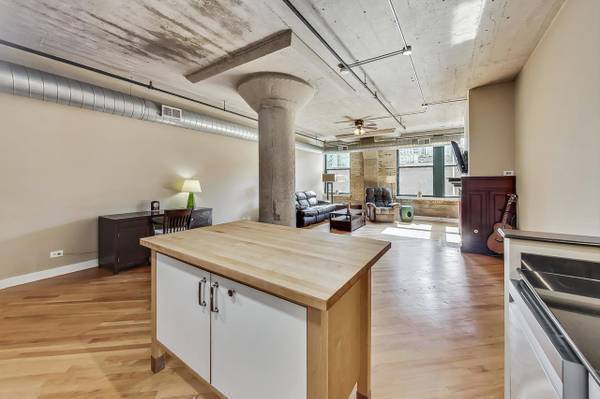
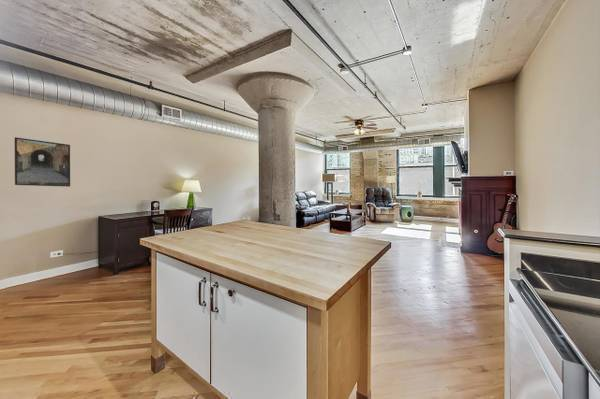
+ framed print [14,136,71,188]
